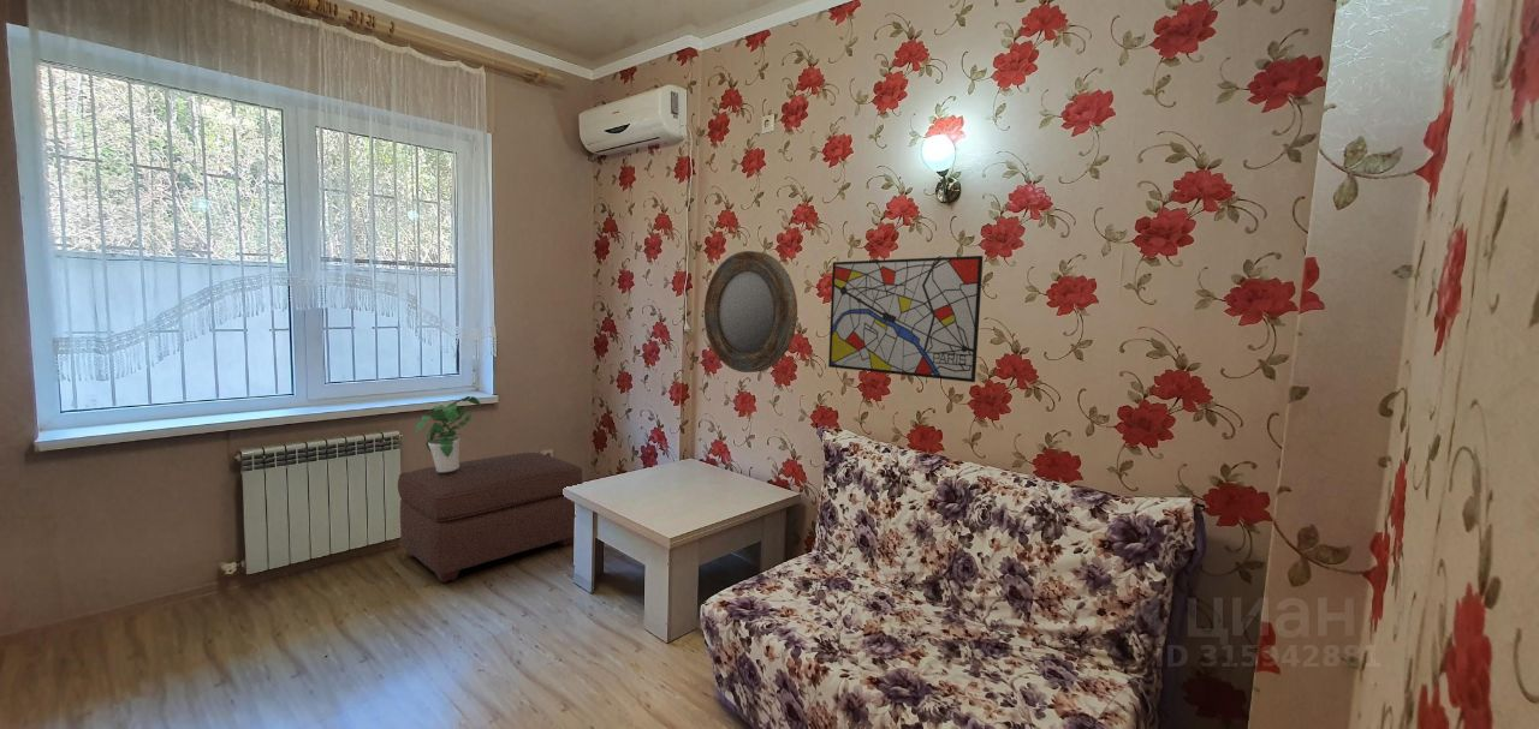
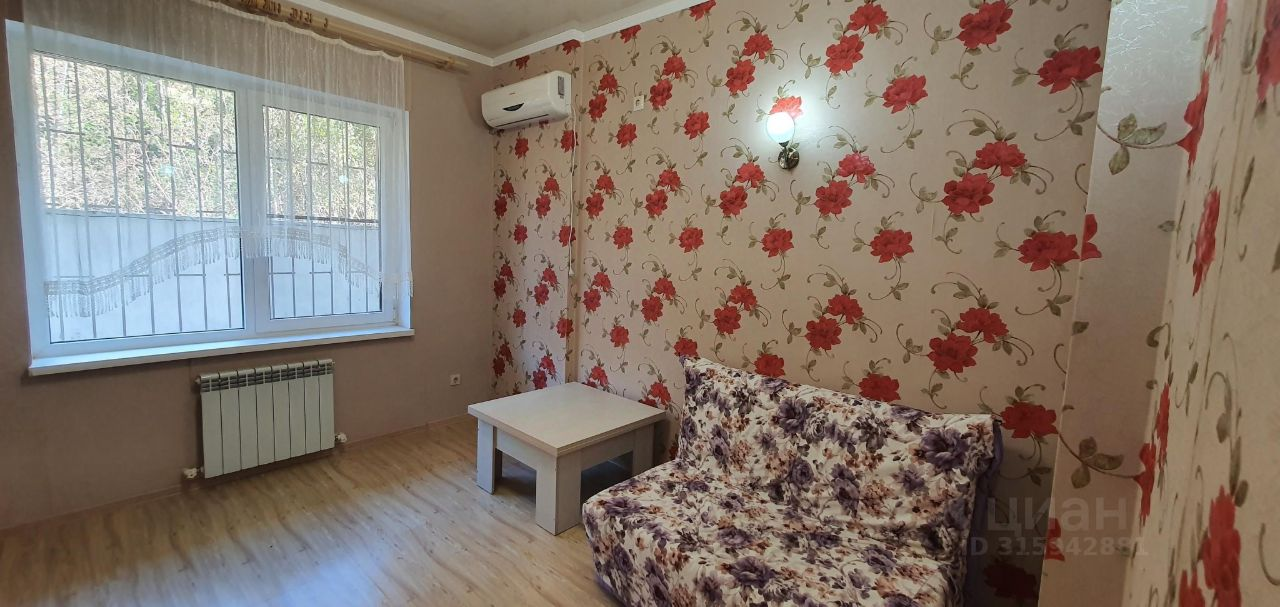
- ottoman [397,452,583,584]
- potted plant [414,395,482,473]
- home mirror [703,250,798,374]
- wall art [827,255,985,383]
